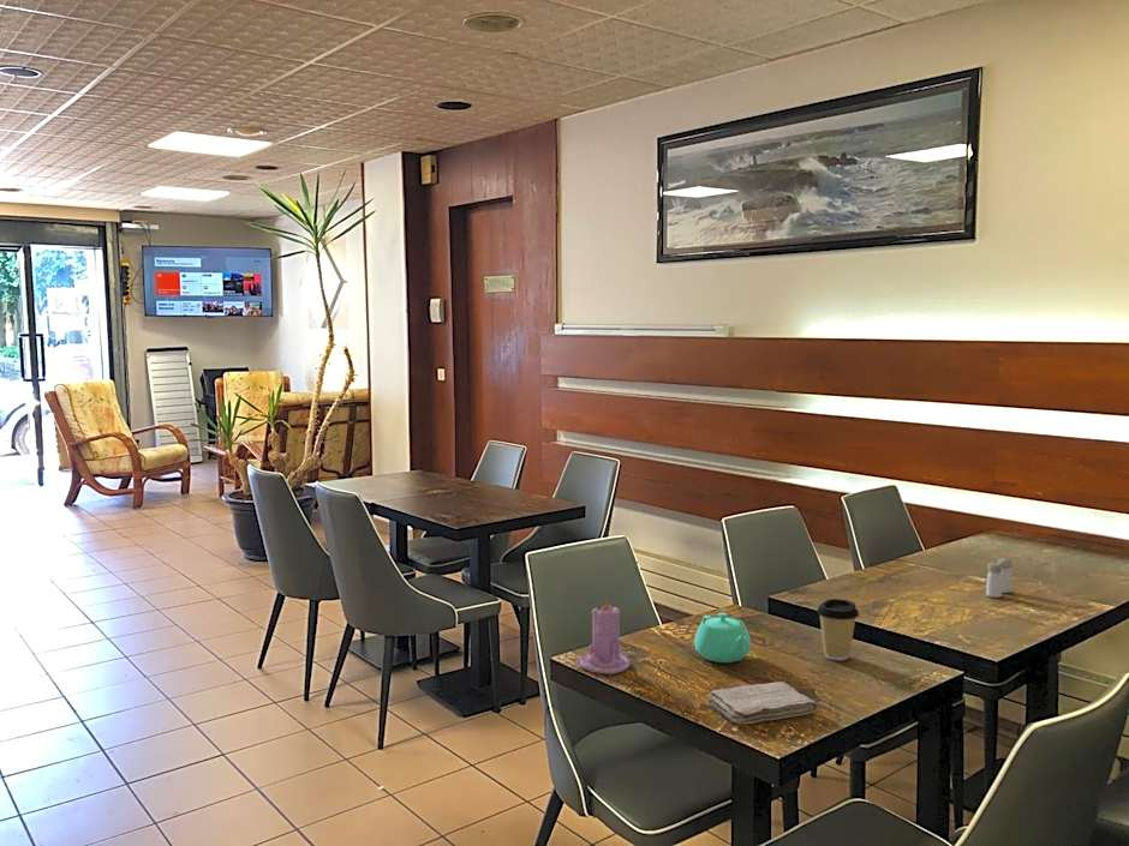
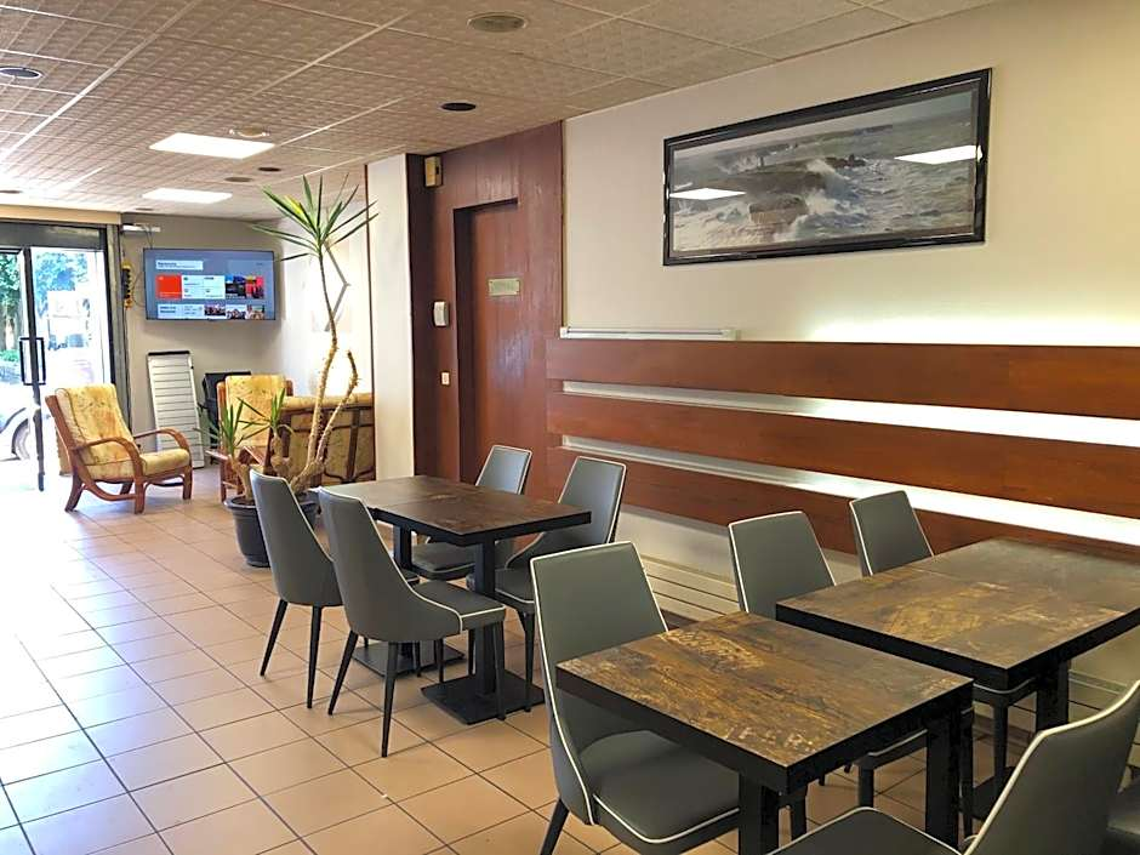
- salt and pepper shaker [985,557,1014,599]
- coffee cup [816,598,860,661]
- candle [577,598,632,676]
- washcloth [707,680,819,725]
- teapot [693,612,752,664]
